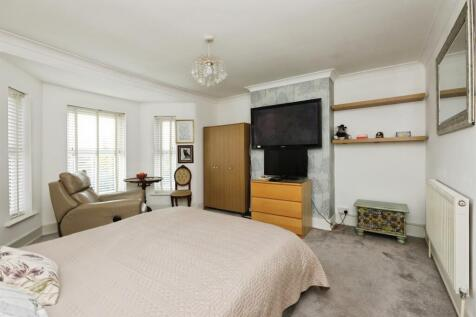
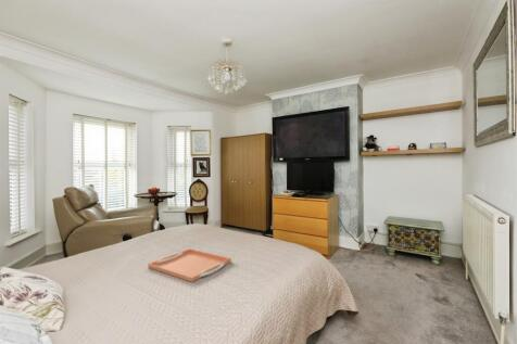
+ serving tray [147,247,232,283]
